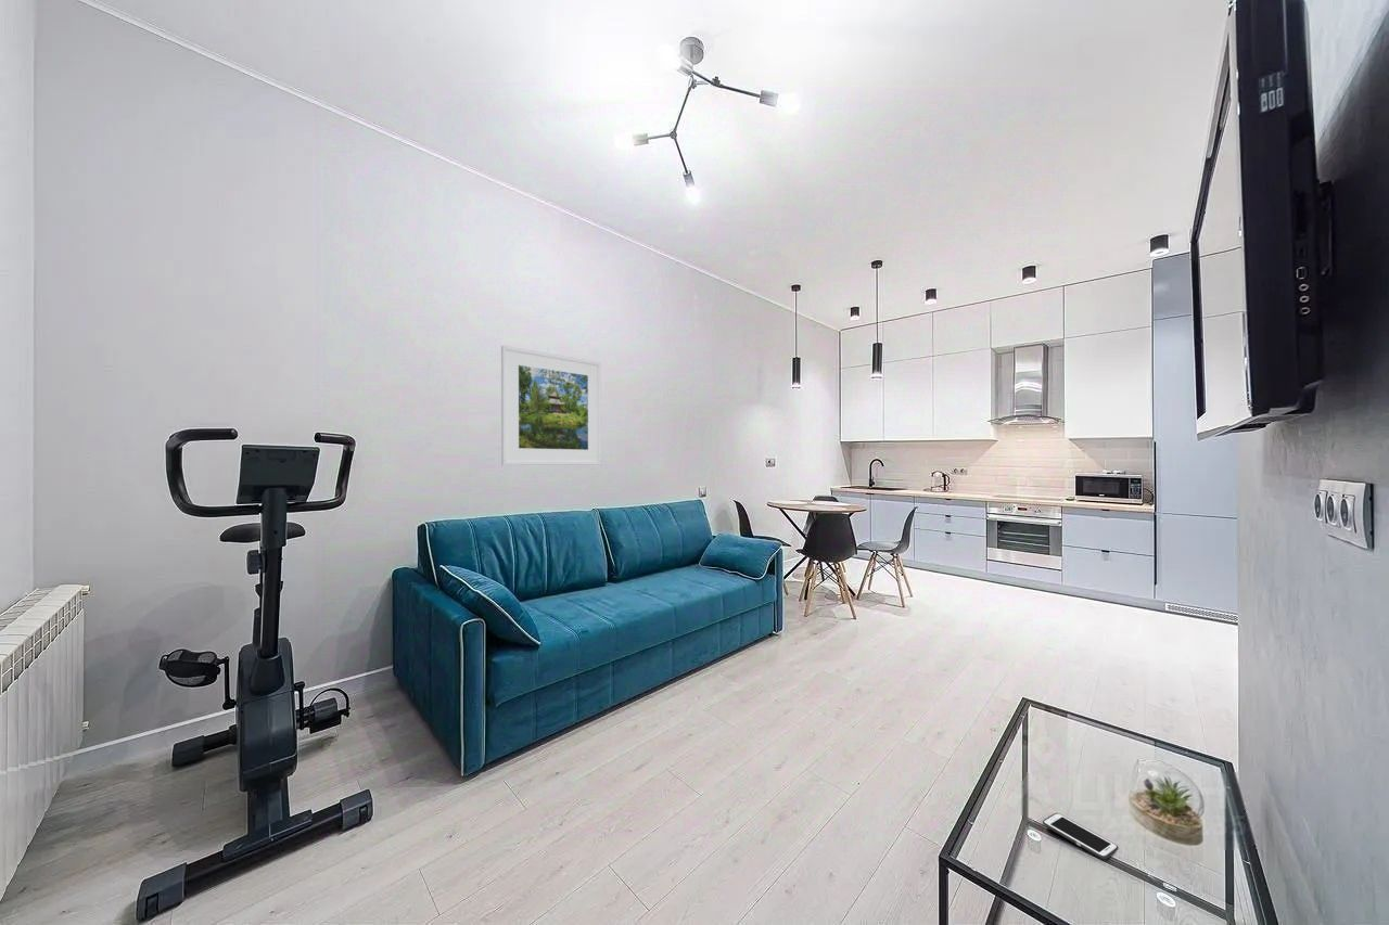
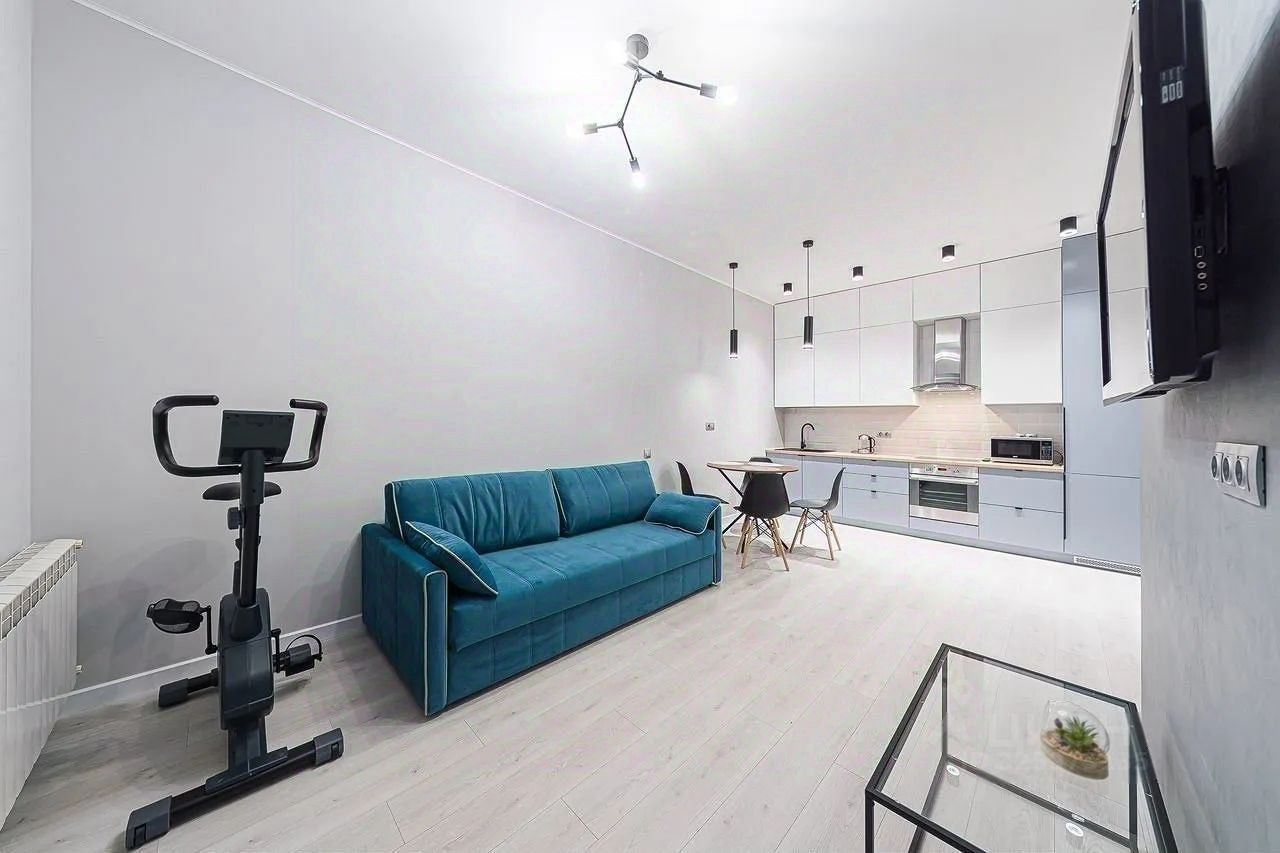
- cell phone [1042,812,1119,861]
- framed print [500,345,602,466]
